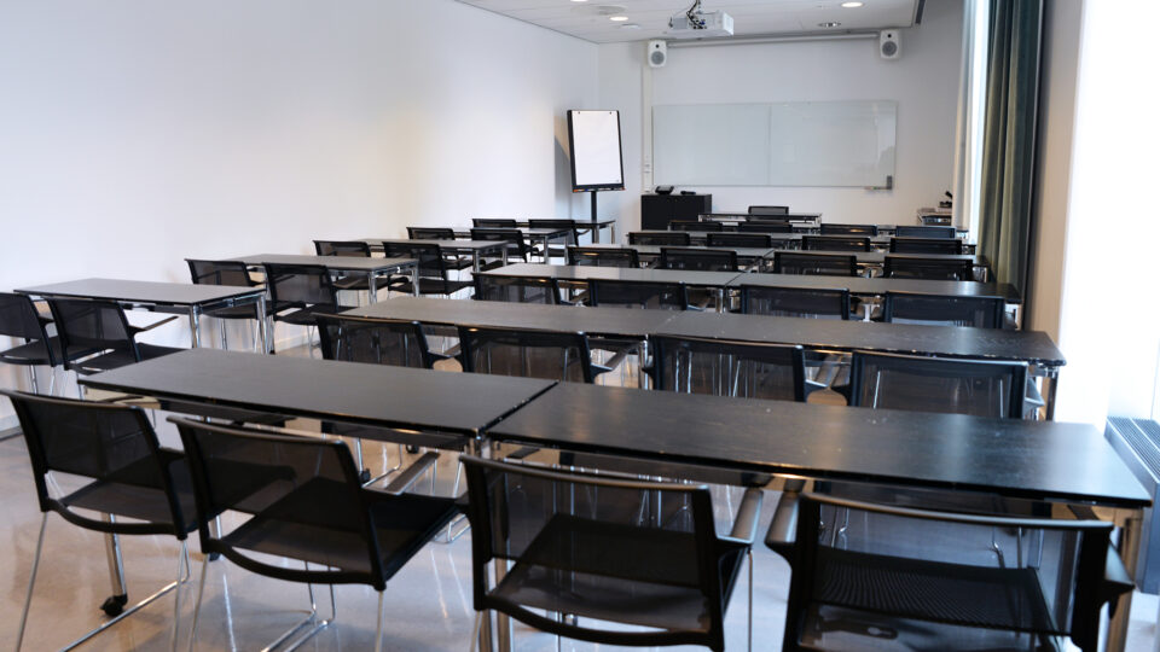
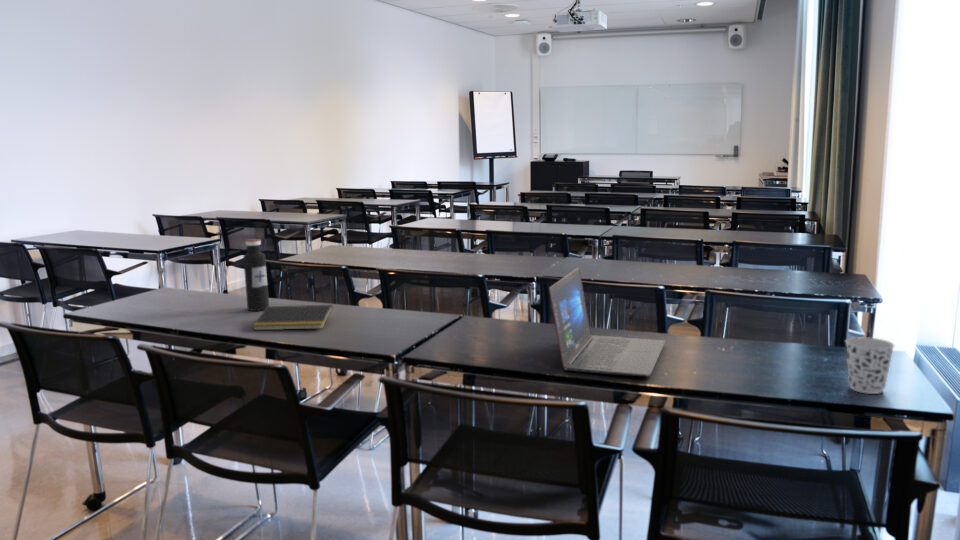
+ laptop [548,267,666,378]
+ notepad [252,304,333,331]
+ cup [844,336,896,395]
+ water bottle [242,238,270,312]
